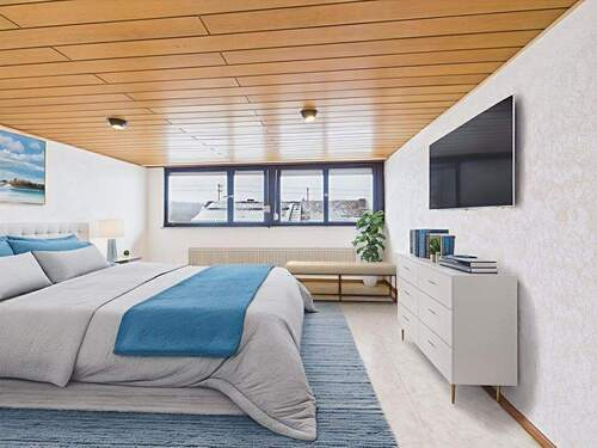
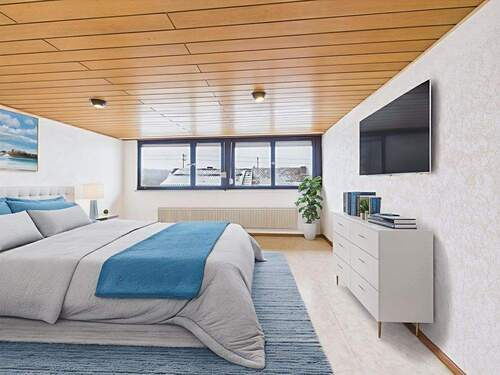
- bench [283,260,399,305]
